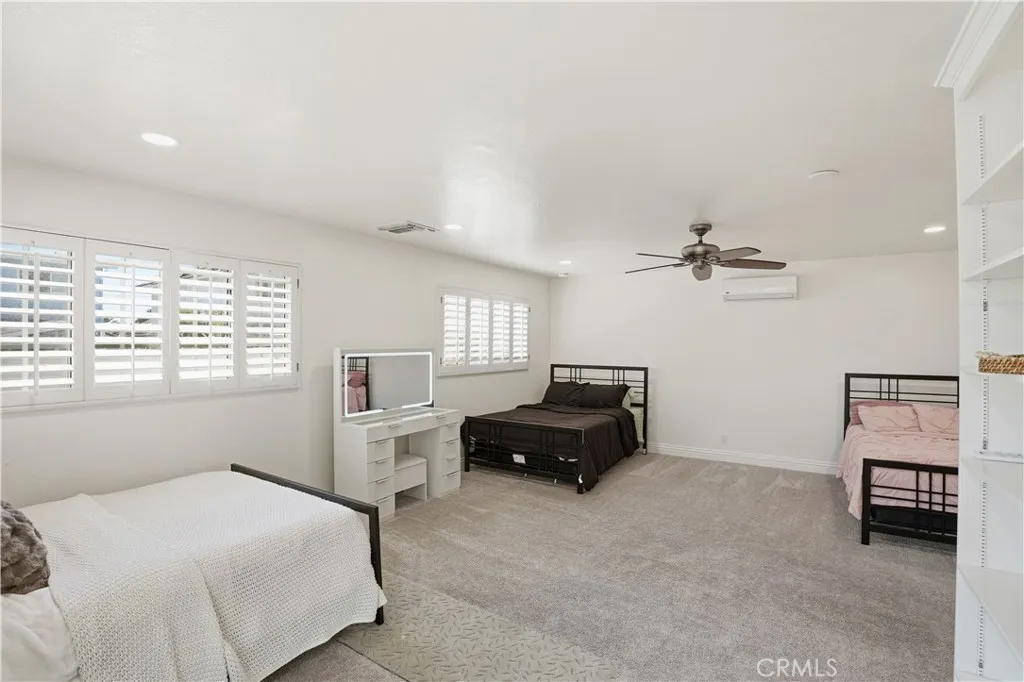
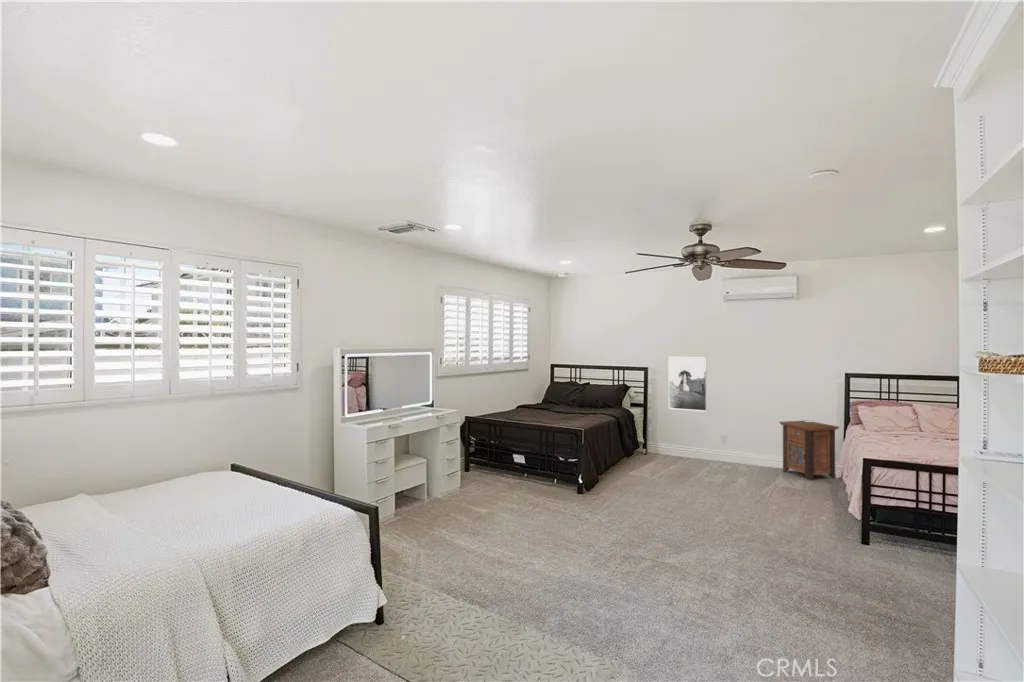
+ nightstand [778,420,840,481]
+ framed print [667,355,708,413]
